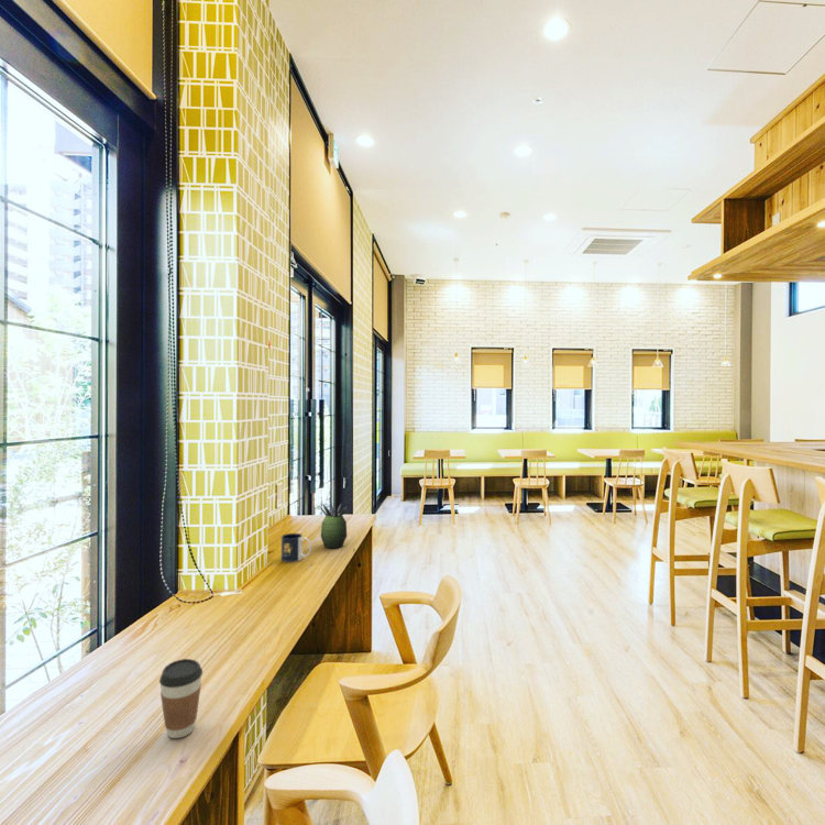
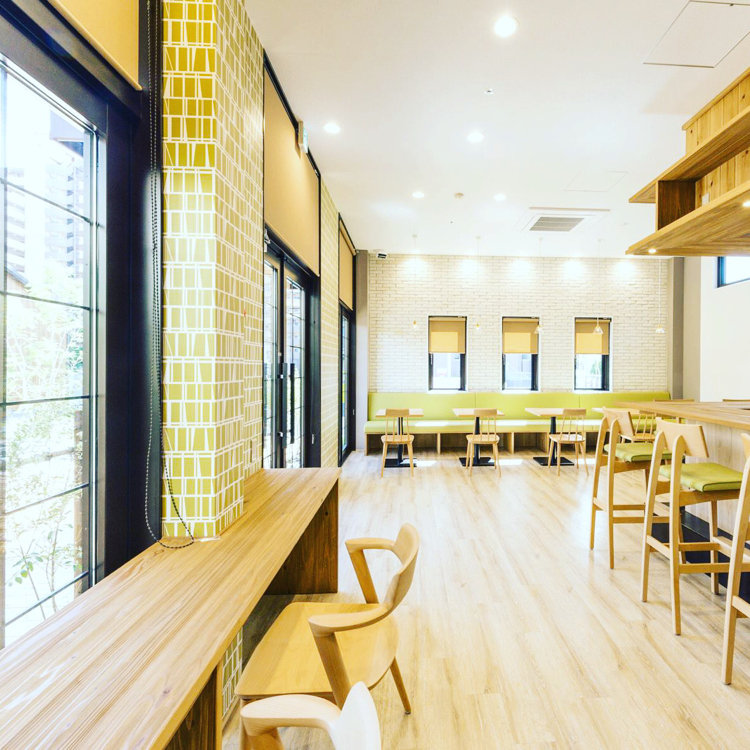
- mug [280,532,312,563]
- coffee cup [158,658,204,739]
- succulent plant [319,502,350,549]
